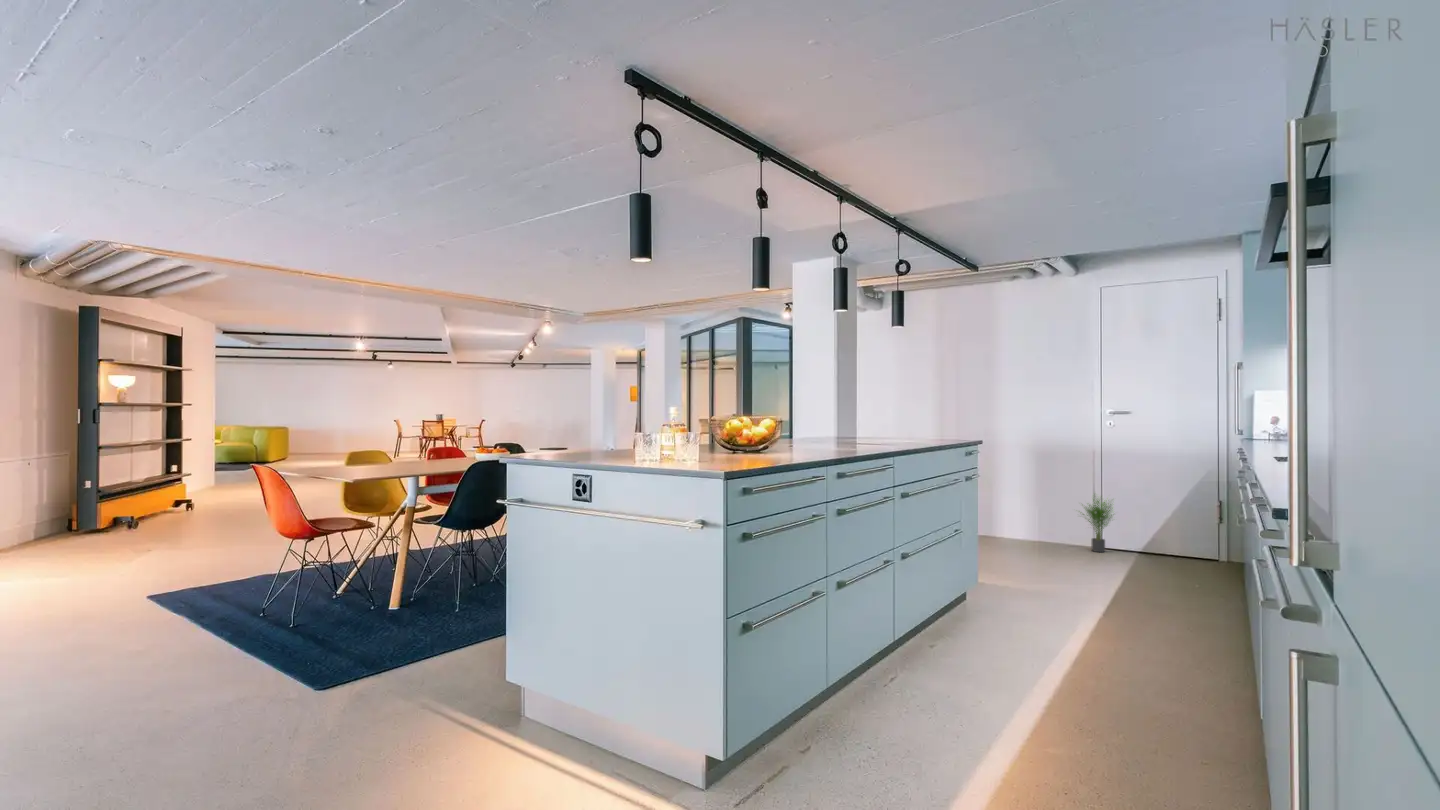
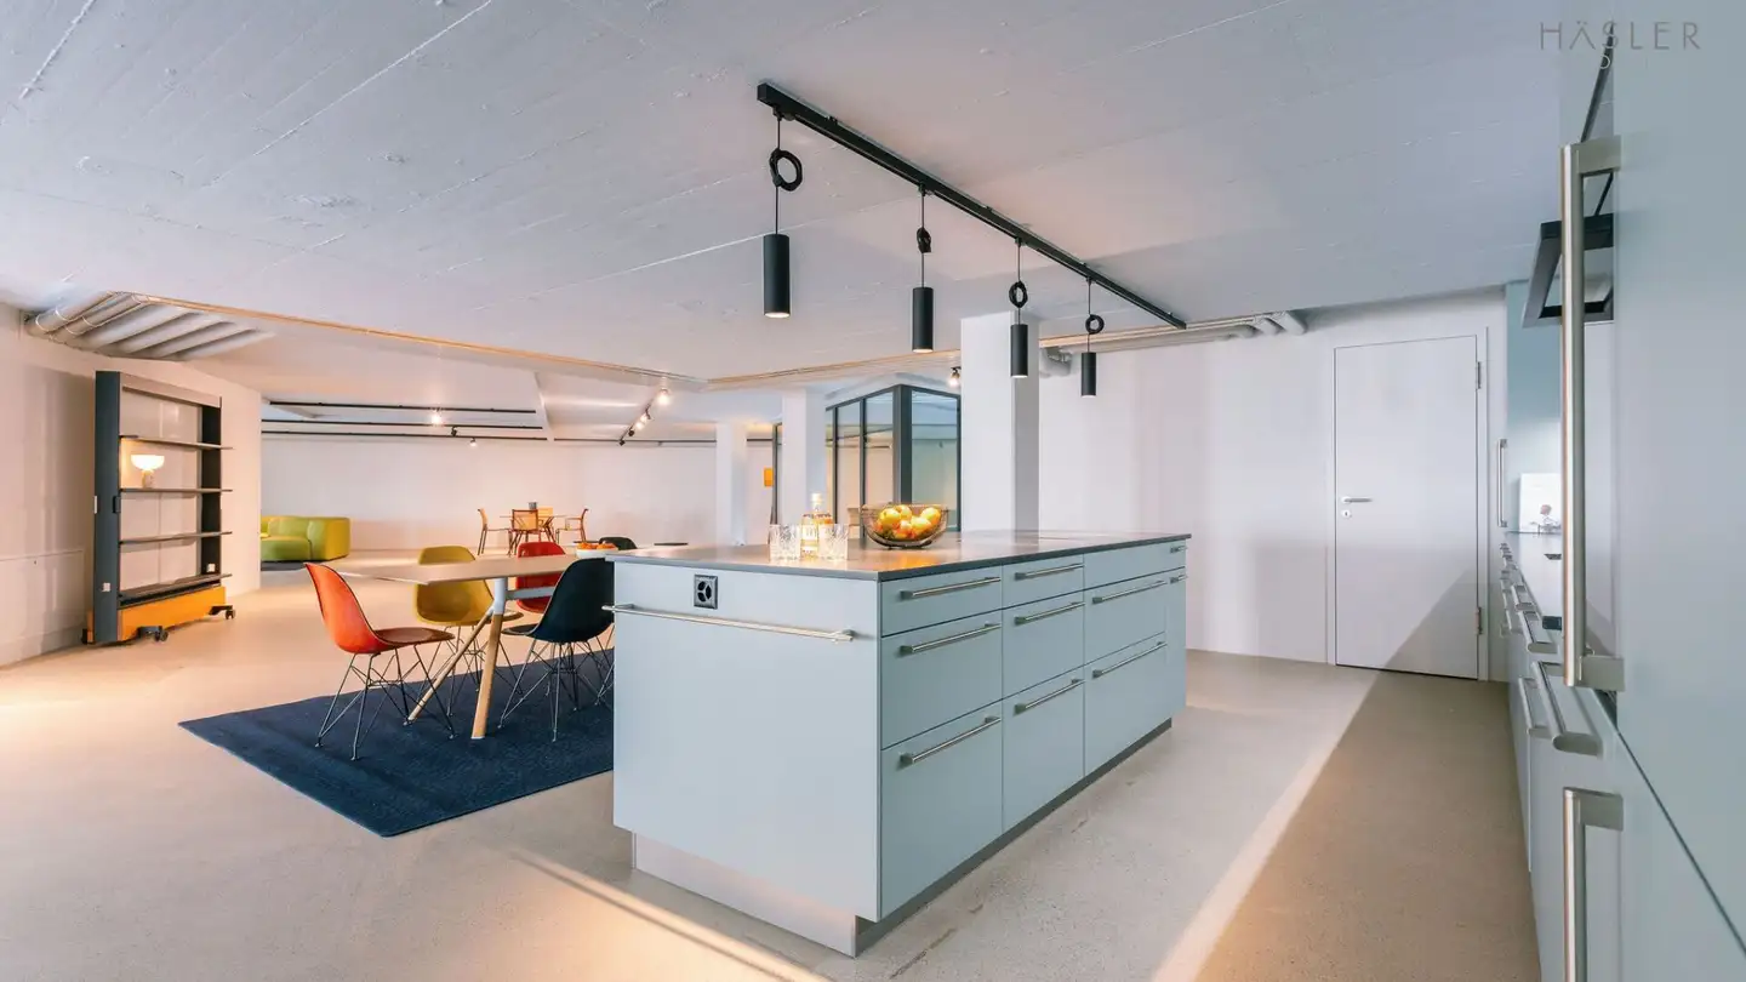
- potted plant [1073,491,1119,553]
